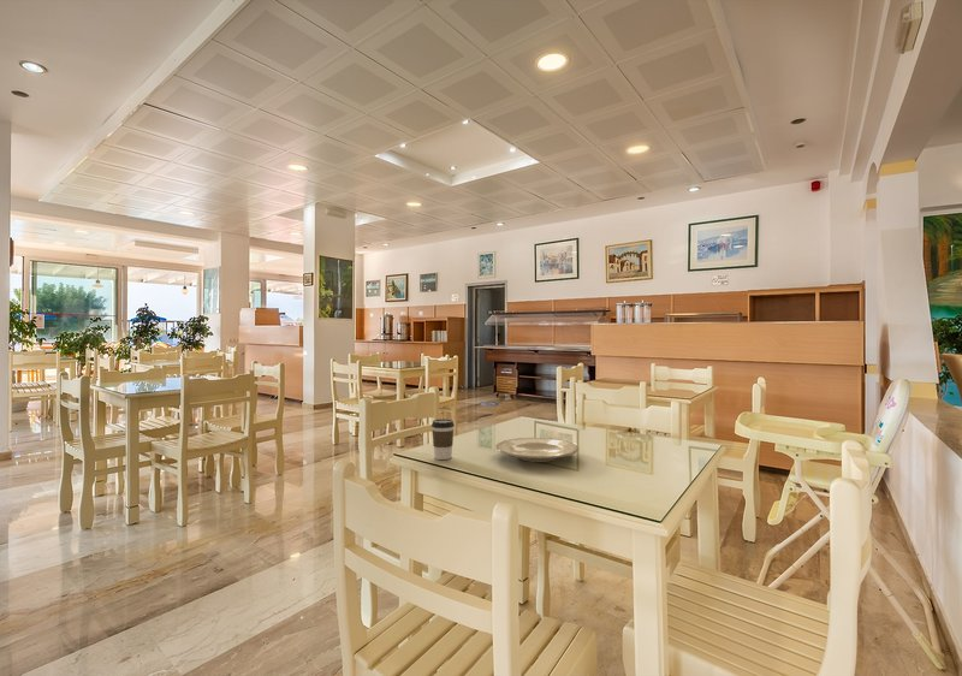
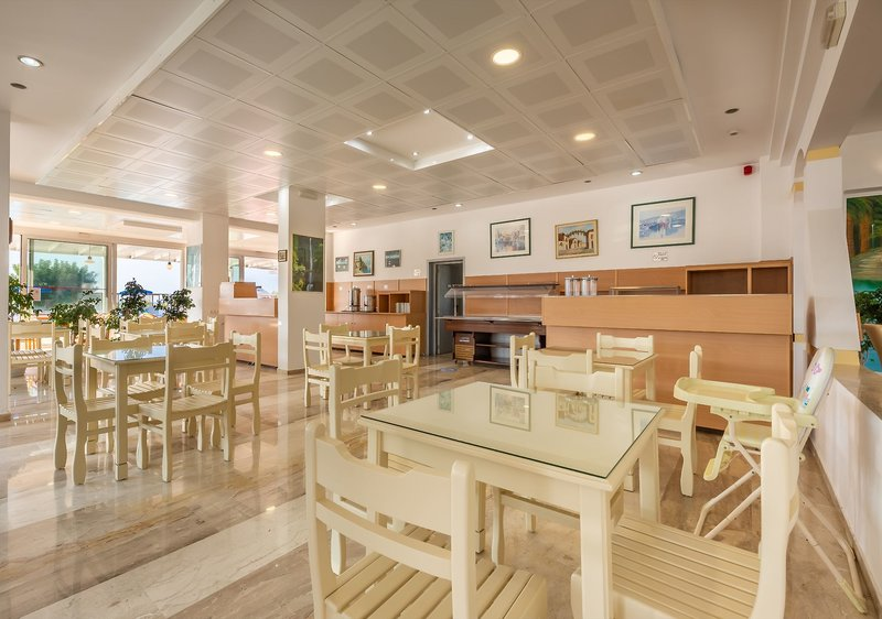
- coffee cup [430,417,456,461]
- plate [494,437,580,463]
